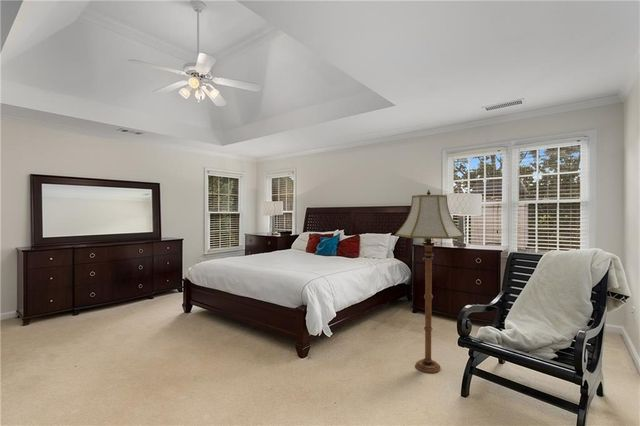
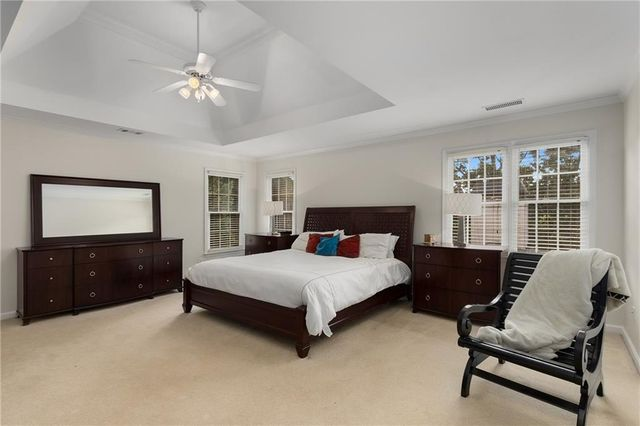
- floor lamp [394,189,466,374]
